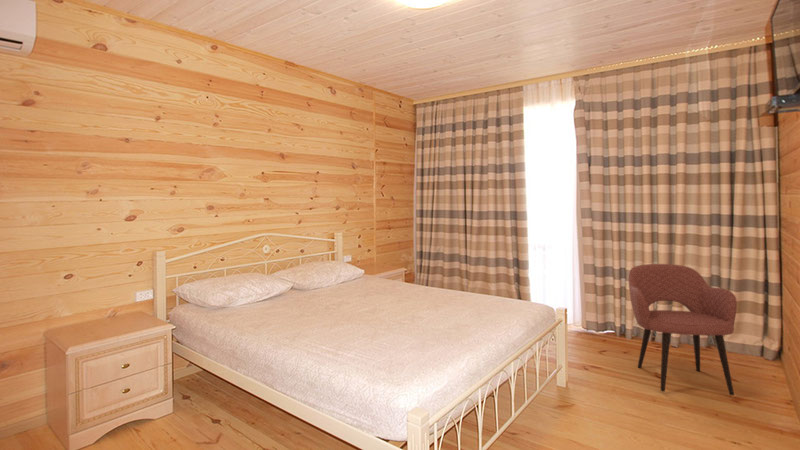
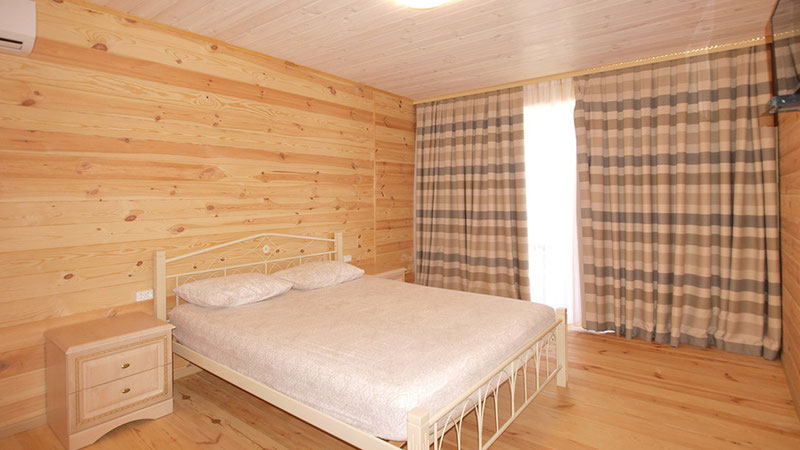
- armchair [628,263,738,397]
